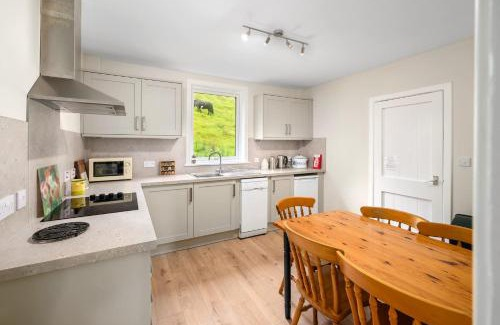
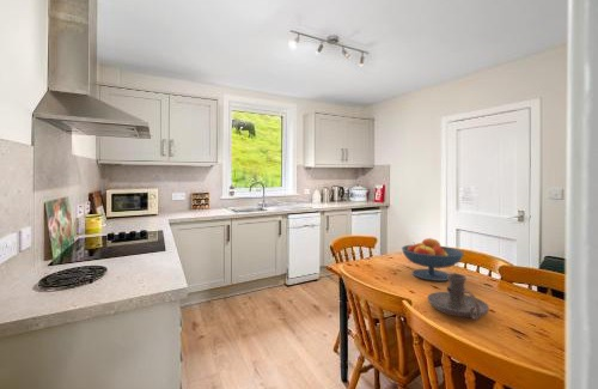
+ fruit bowl [401,237,465,282]
+ candle holder [427,273,490,322]
